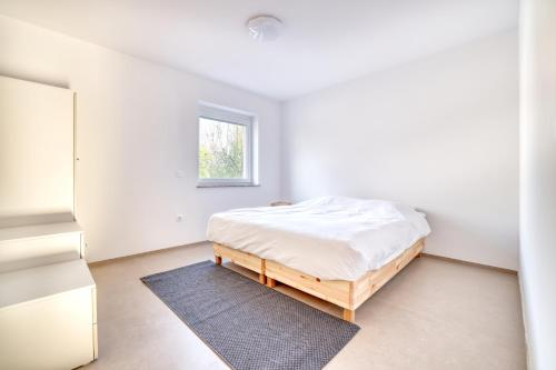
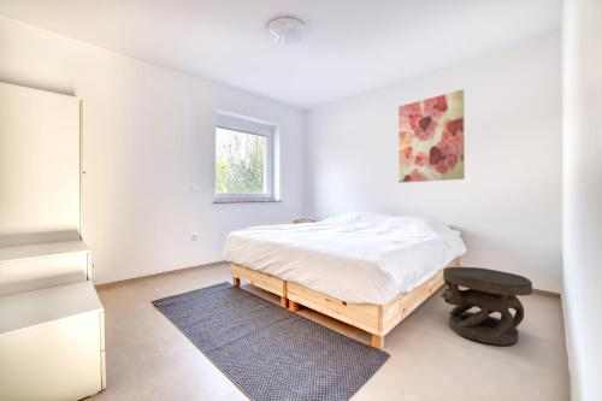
+ side table [439,266,533,347]
+ wall art [397,88,466,184]
